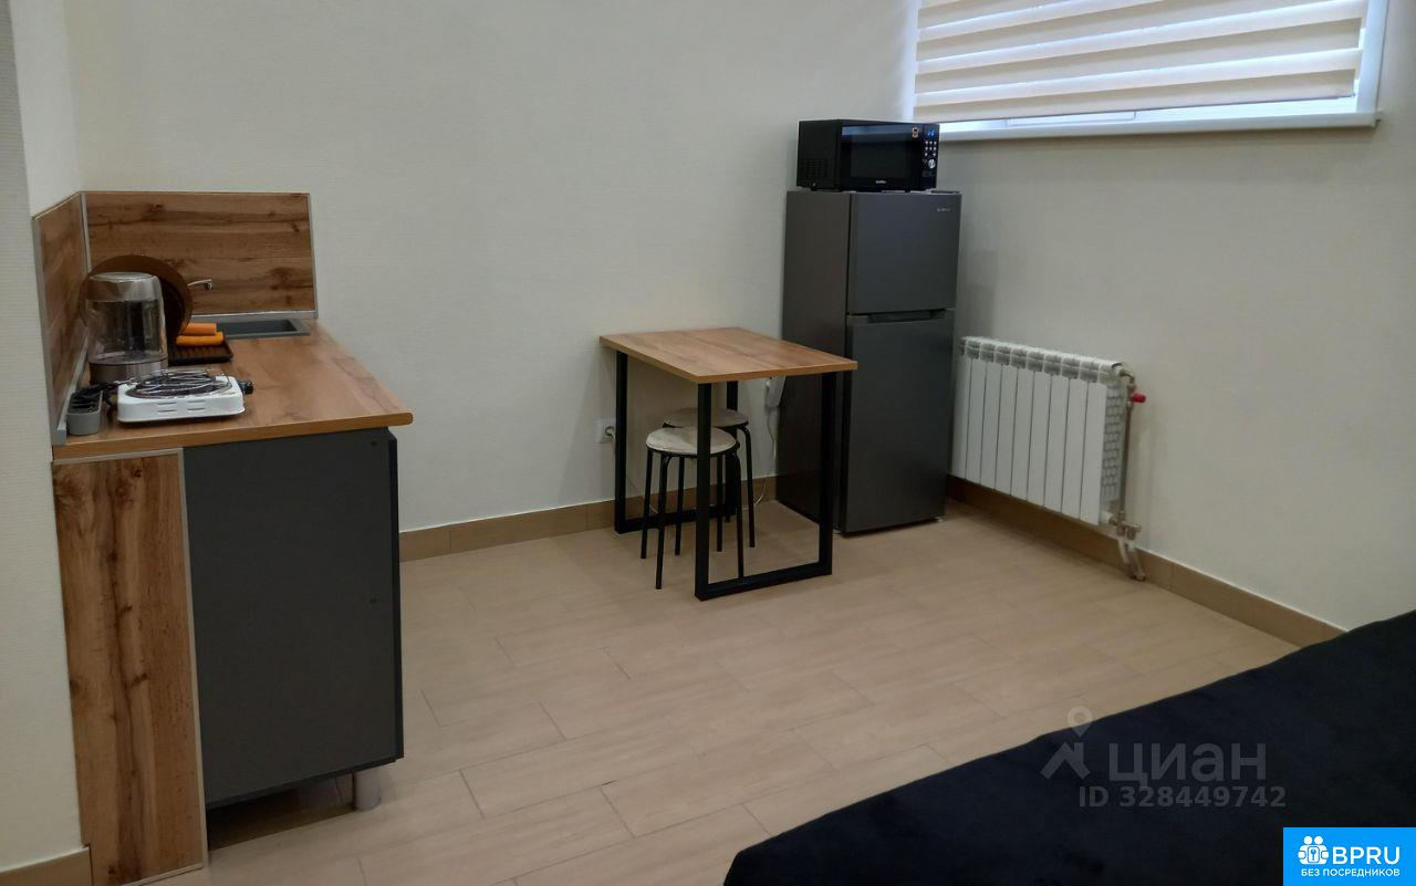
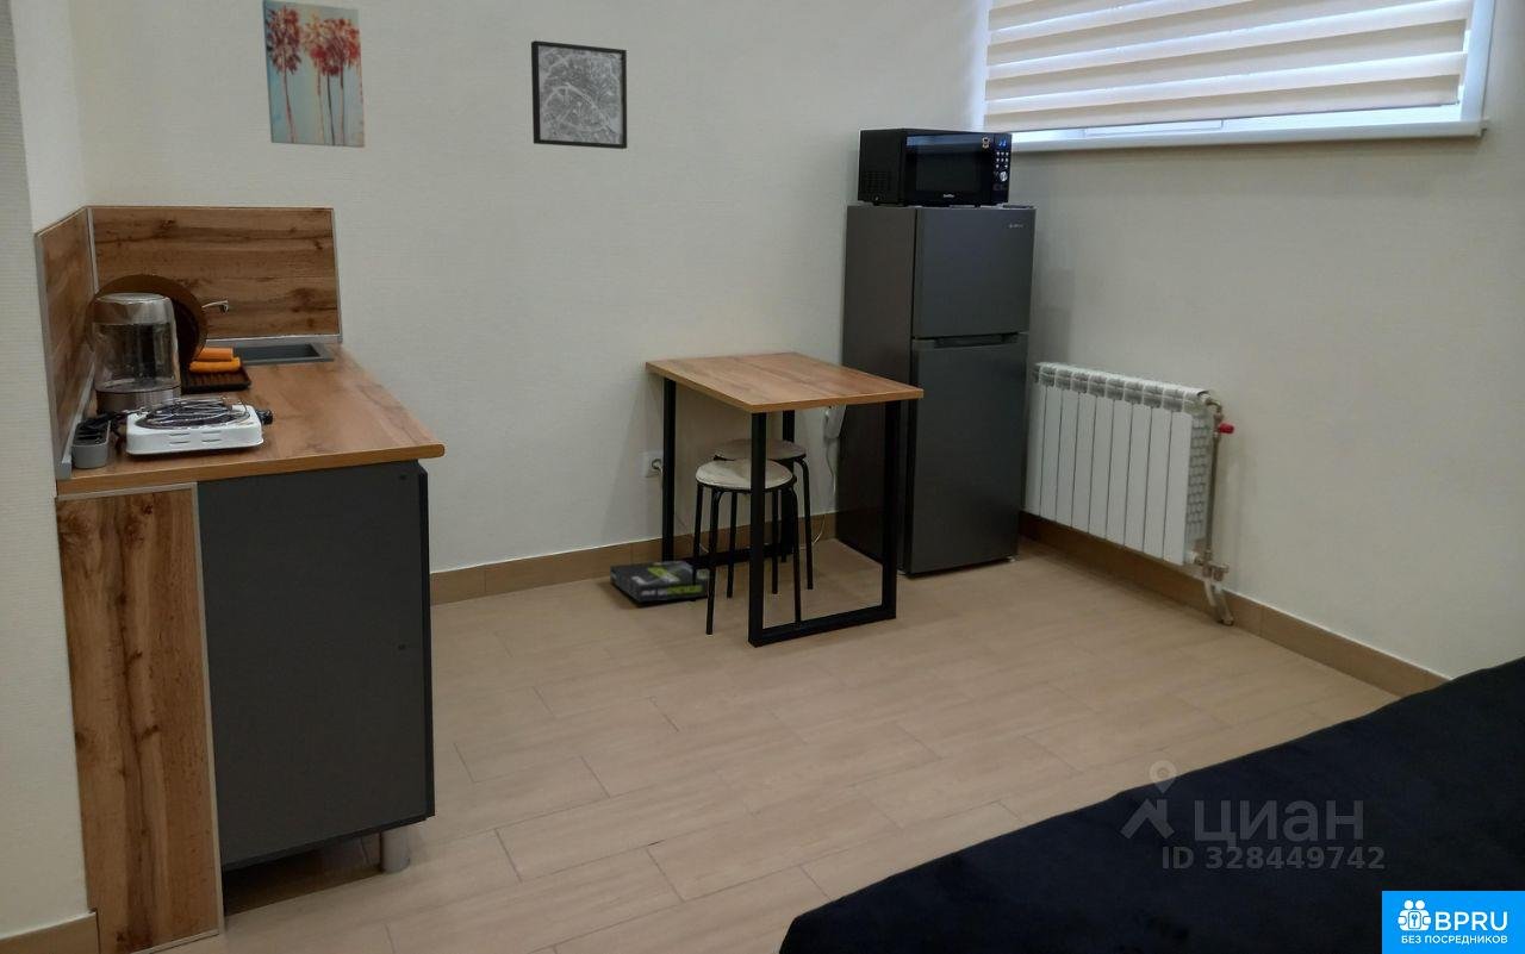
+ wall art [261,0,367,149]
+ wall art [530,39,628,150]
+ box [609,559,710,603]
